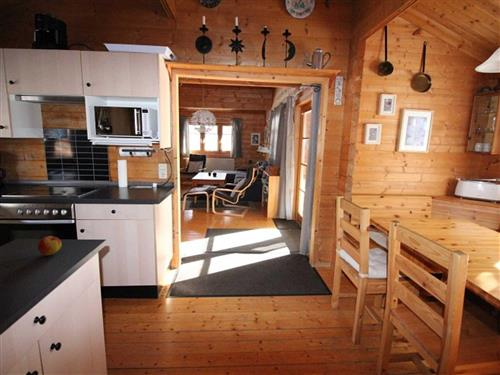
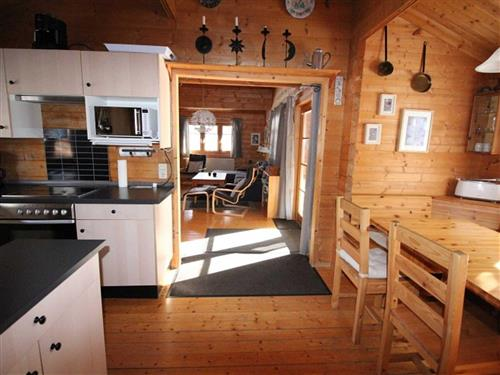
- apple [37,235,63,256]
